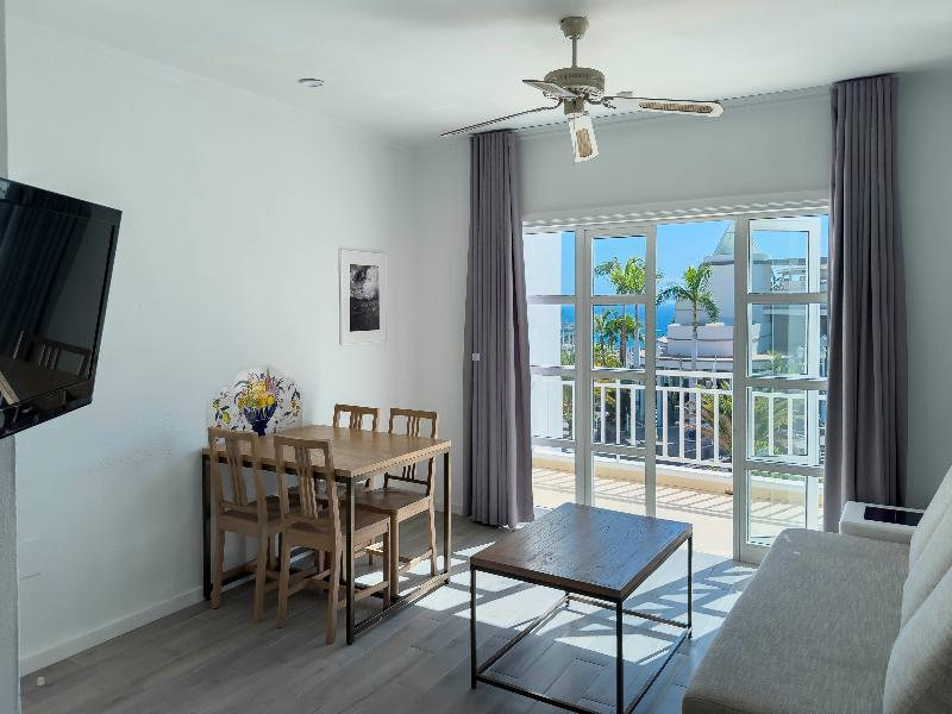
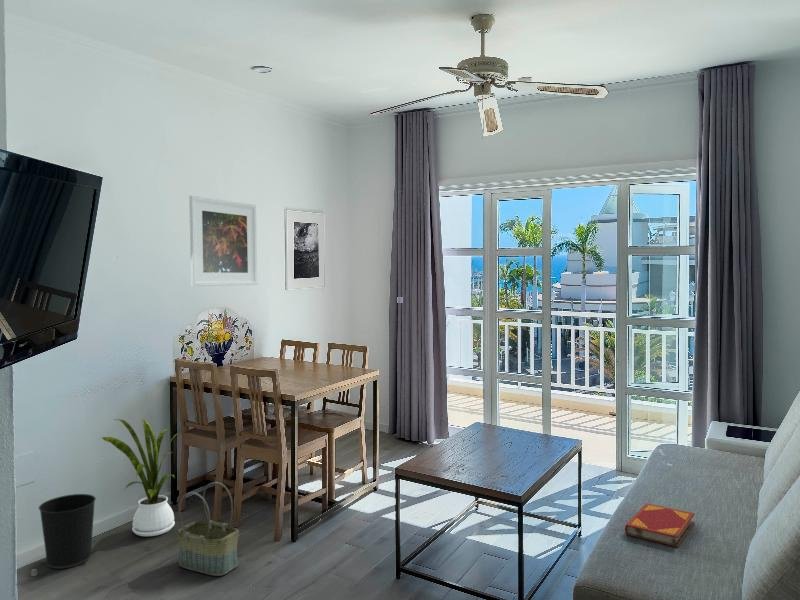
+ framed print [188,194,258,287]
+ wastebasket [38,493,97,570]
+ house plant [101,418,181,537]
+ hardback book [624,502,696,548]
+ basket [176,481,240,577]
